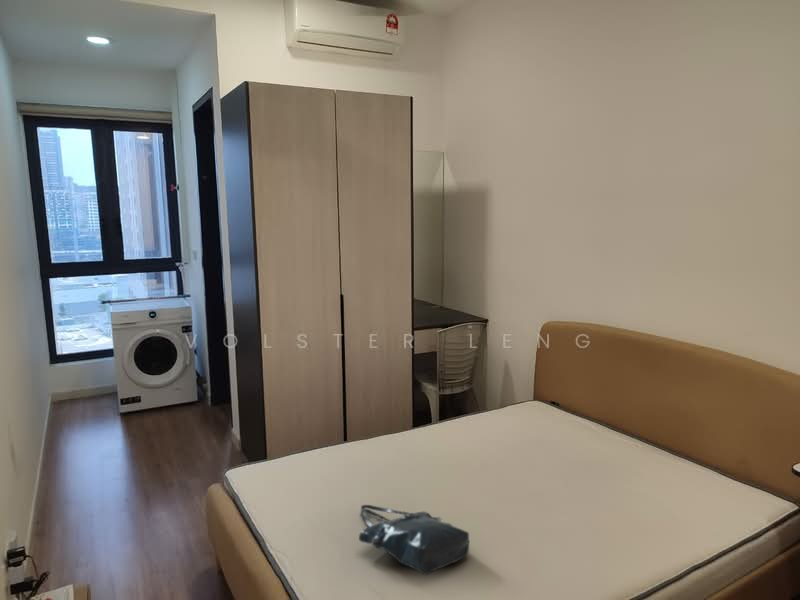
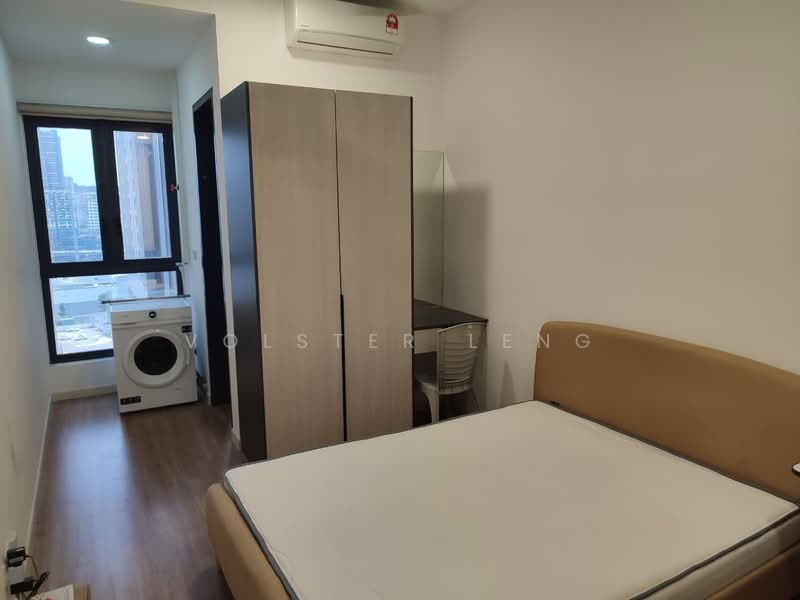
- tote bag [358,504,470,576]
